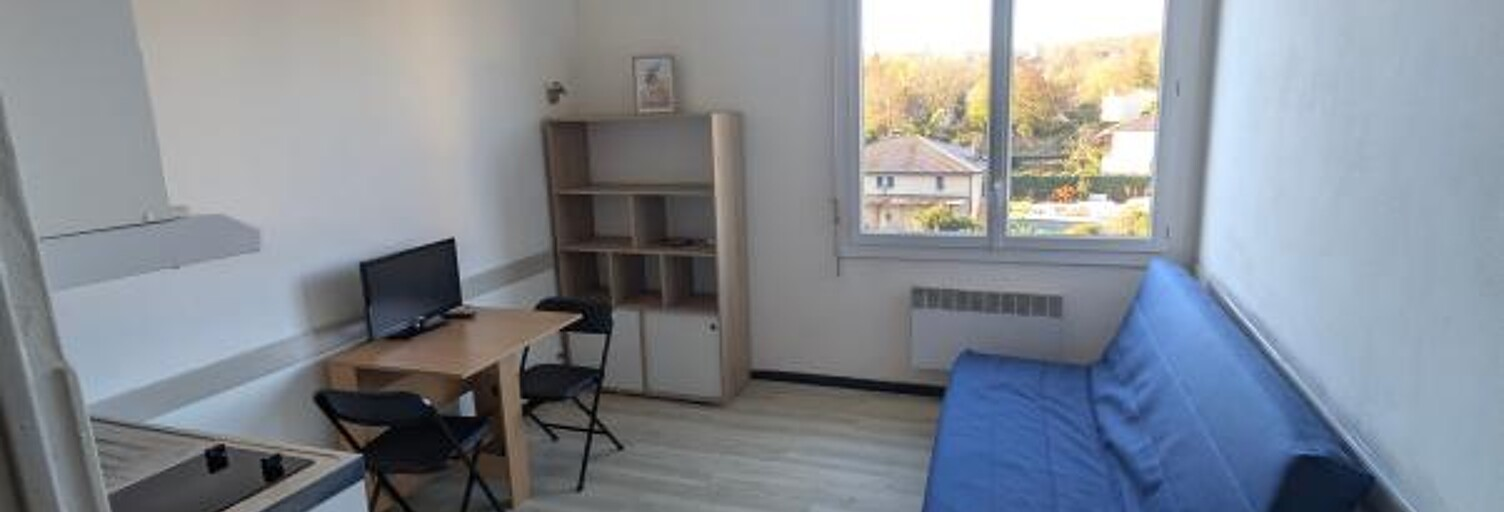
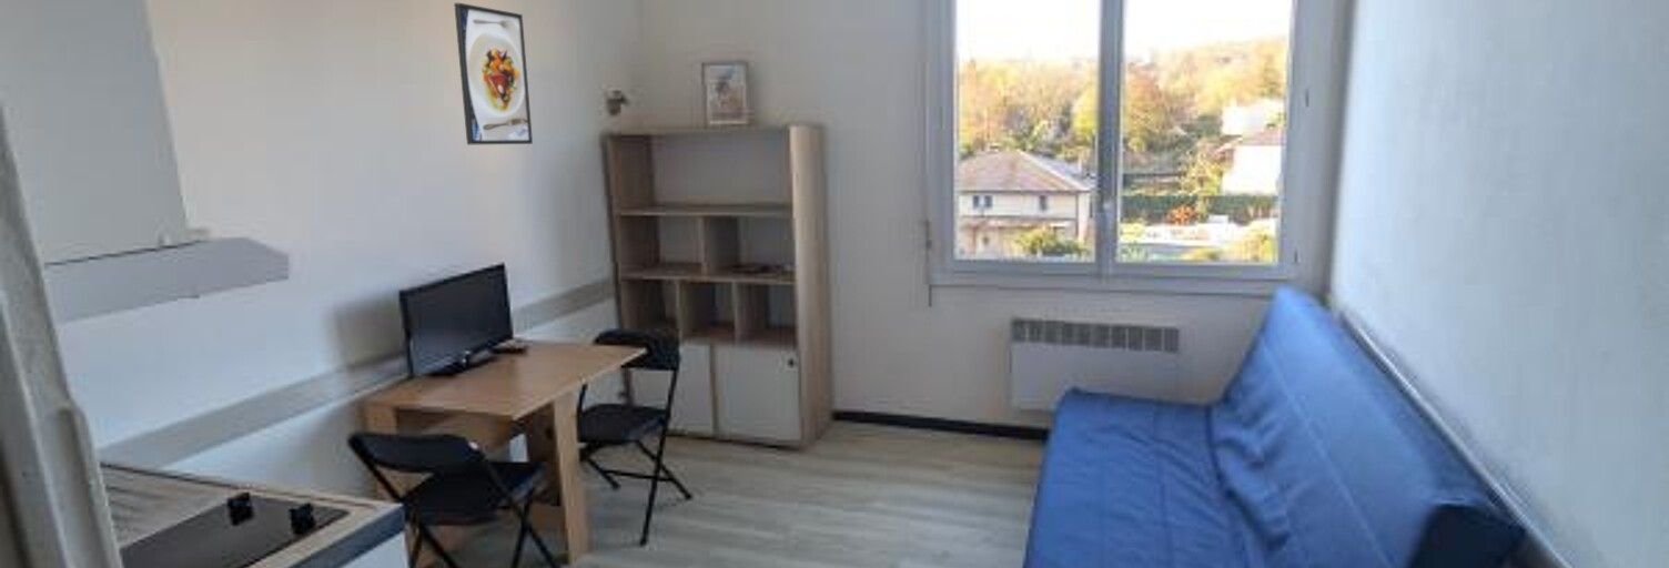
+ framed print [453,2,534,146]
